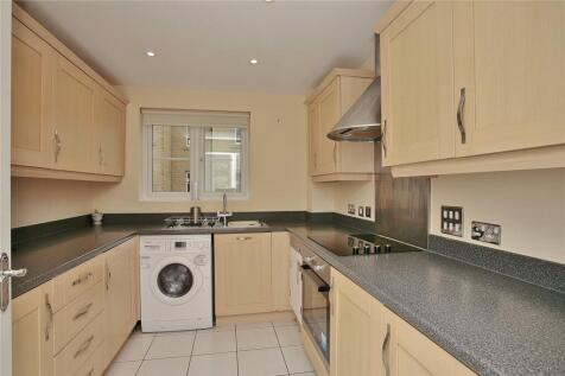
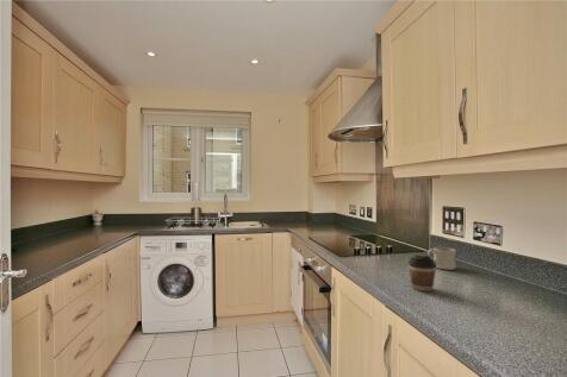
+ mug [426,246,457,271]
+ coffee cup [407,255,437,293]
